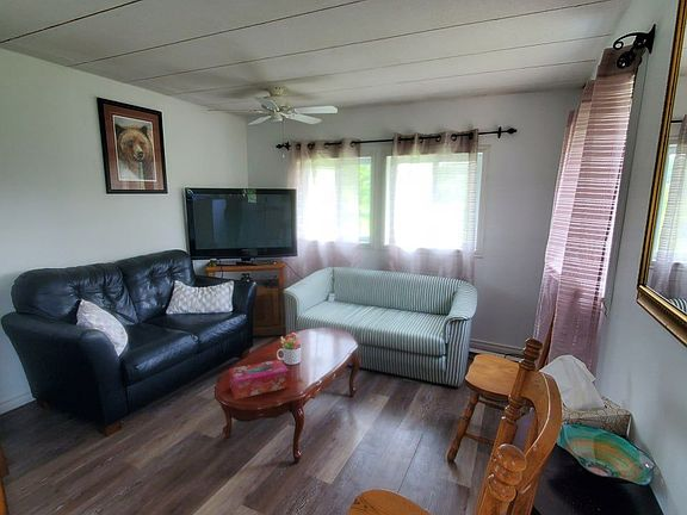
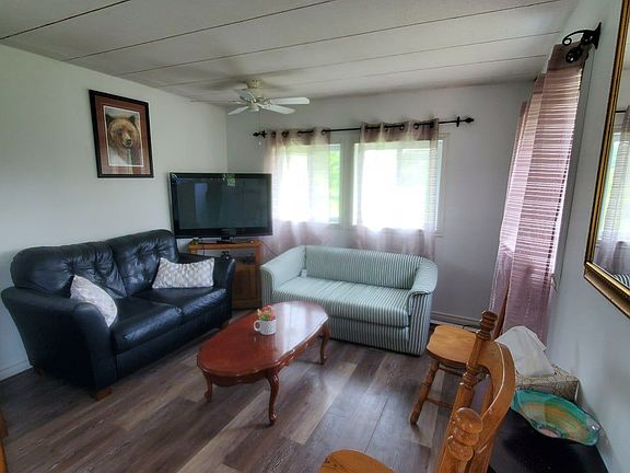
- tissue box [228,359,290,401]
